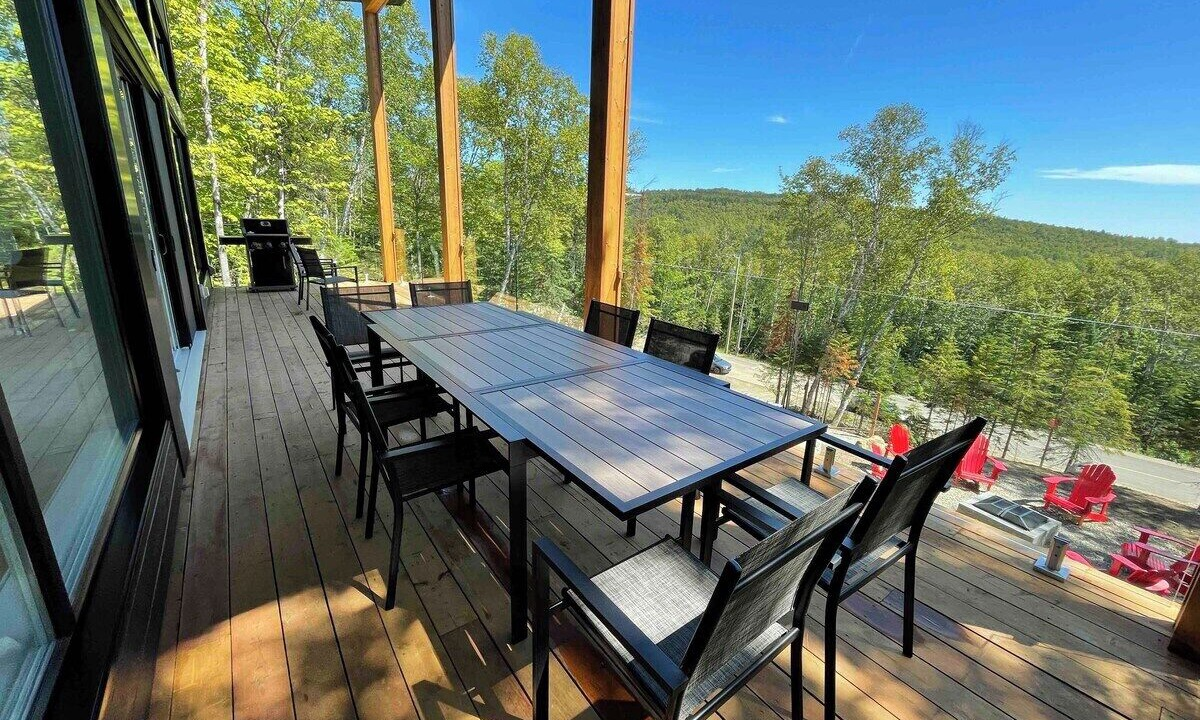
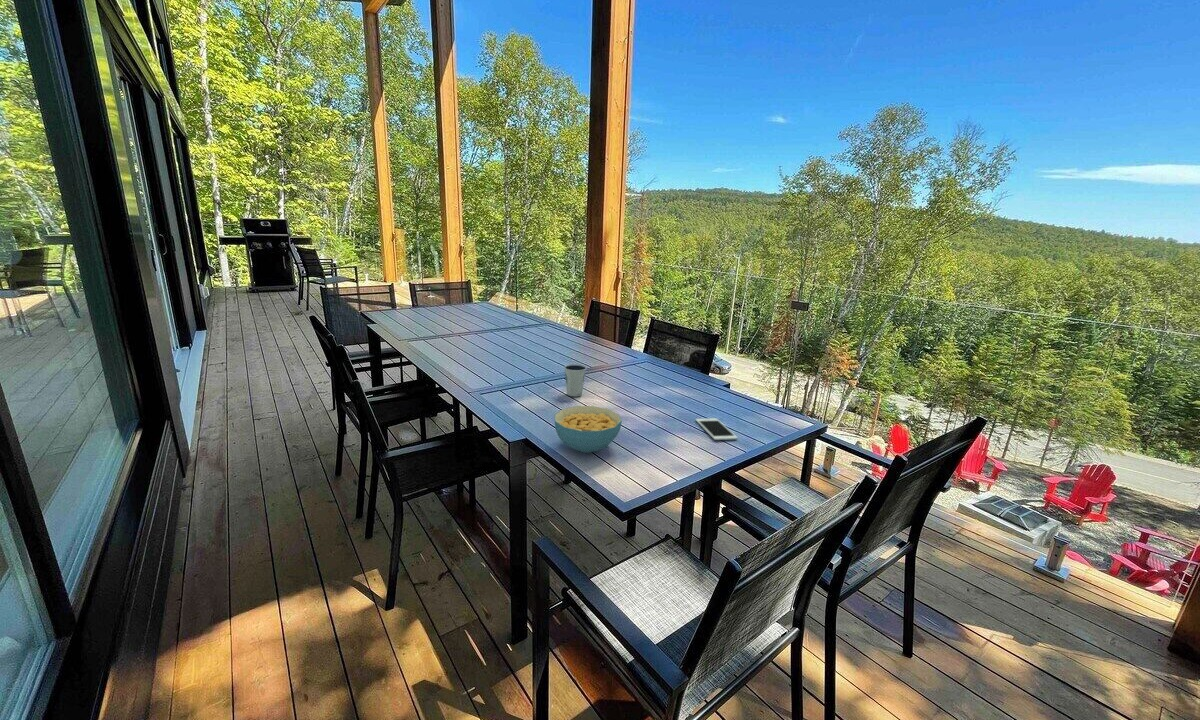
+ dixie cup [563,363,587,397]
+ cell phone [695,417,739,441]
+ cereal bowl [553,405,623,454]
